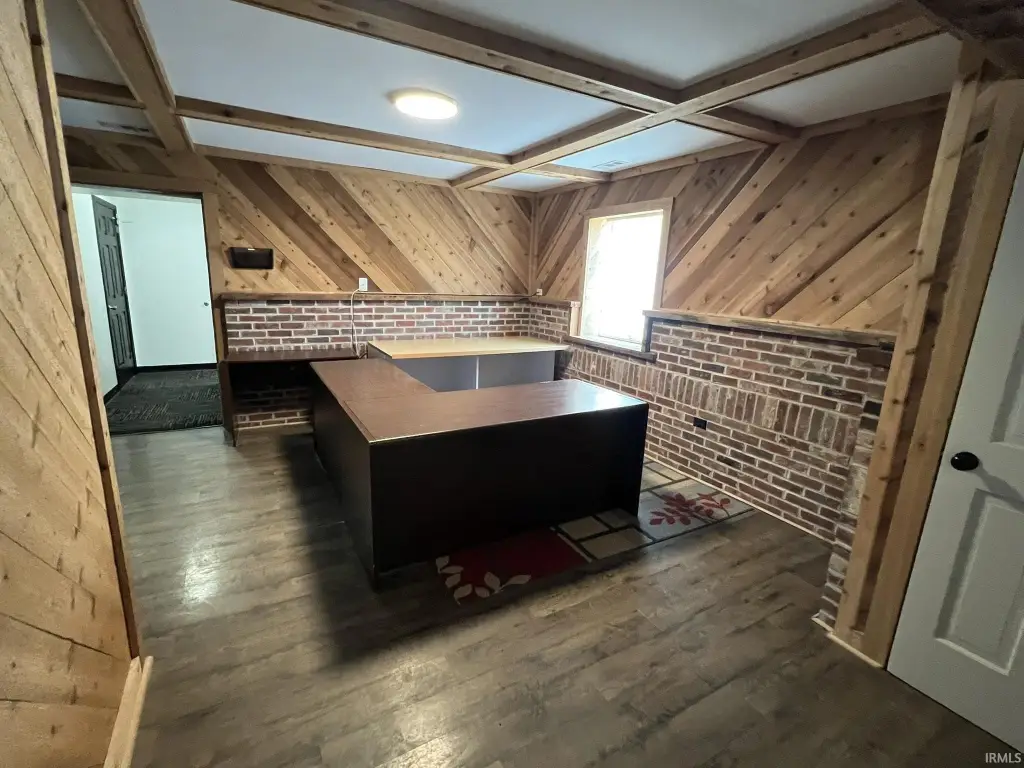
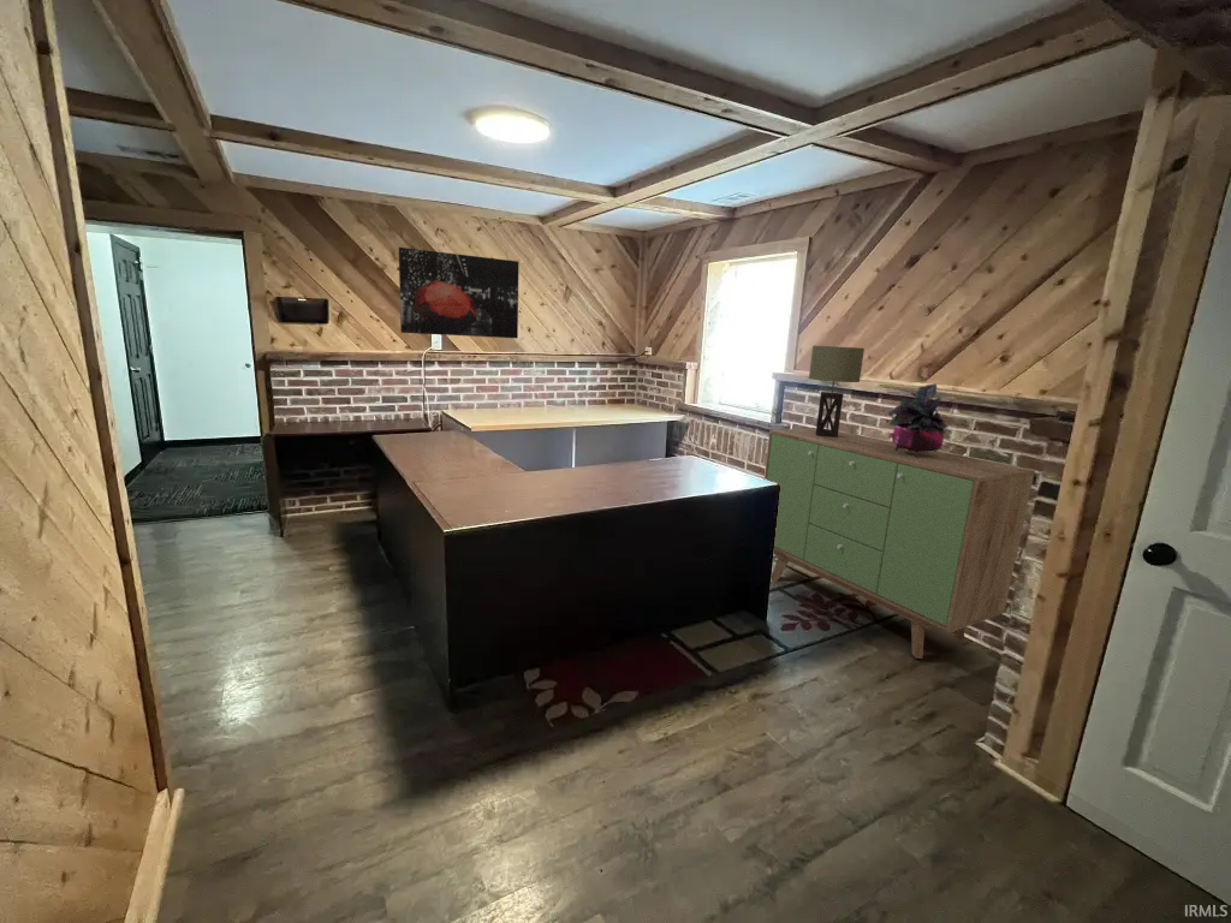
+ potted plant [887,382,950,458]
+ wall art [398,246,521,339]
+ sideboard [763,427,1036,660]
+ table lamp [808,345,866,437]
